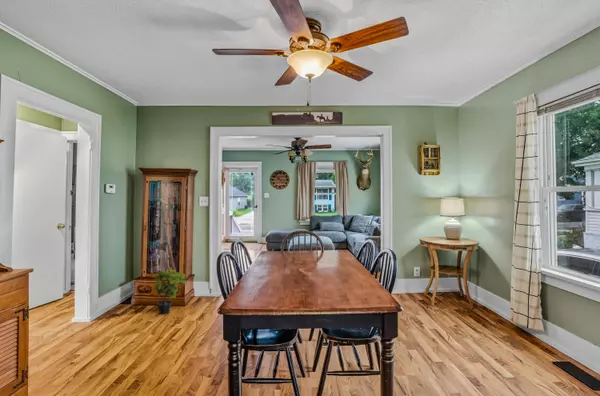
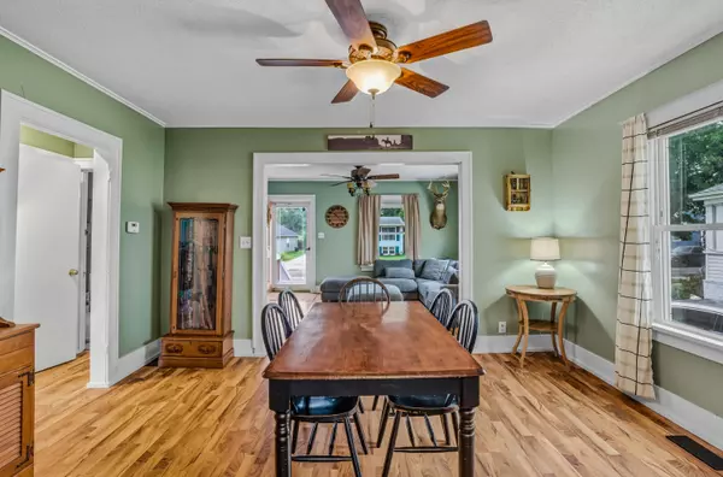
- potted plant [151,266,188,314]
